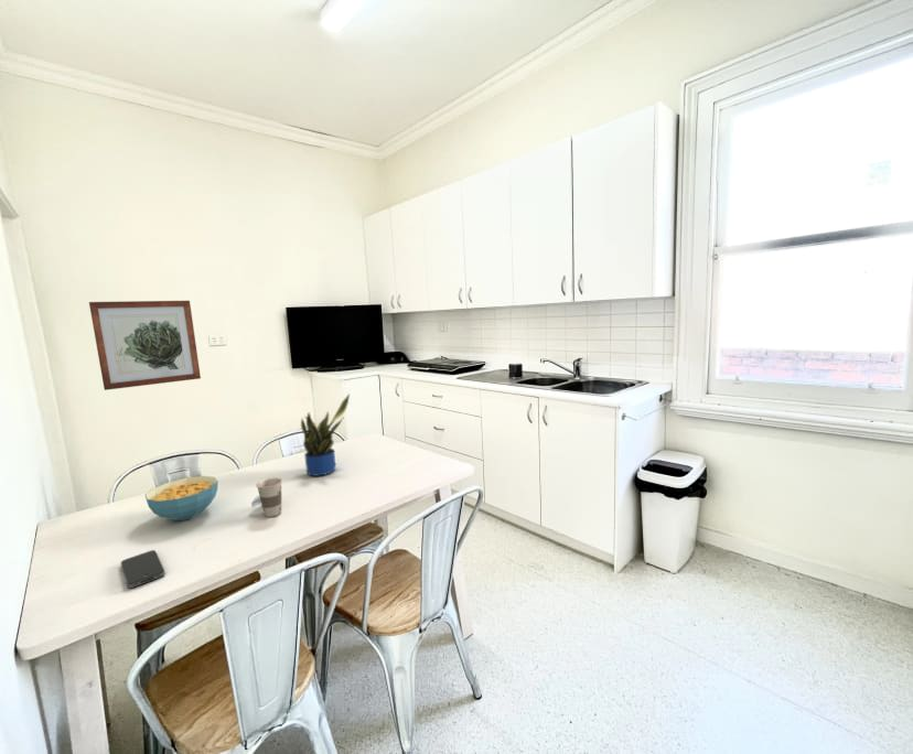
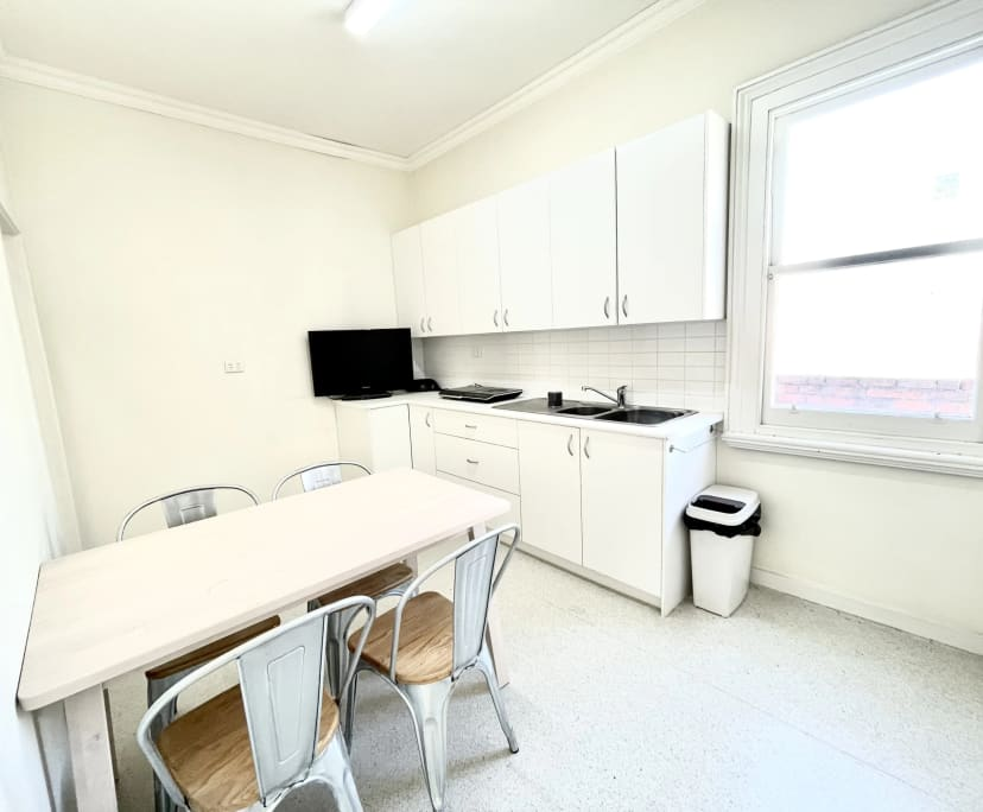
- smartphone [120,549,165,590]
- potted plant [300,394,351,477]
- cereal bowl [144,475,219,521]
- wall art [88,300,202,391]
- cup [250,476,283,518]
